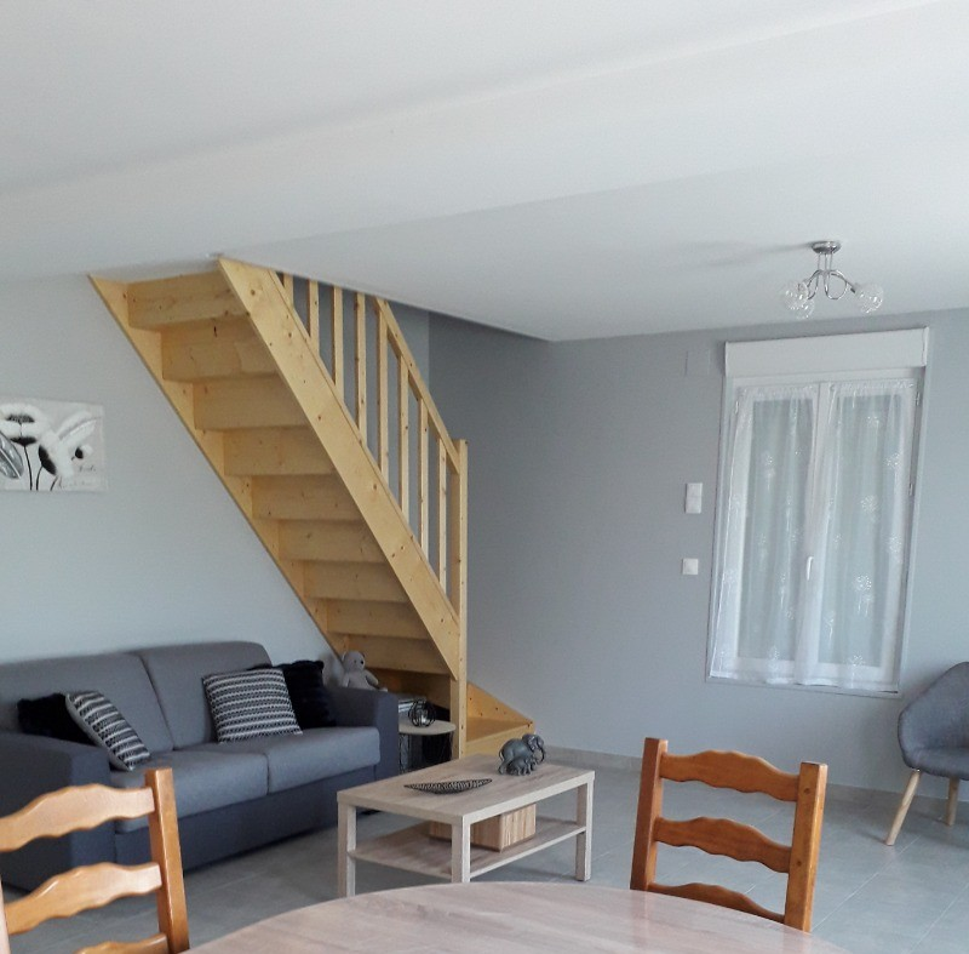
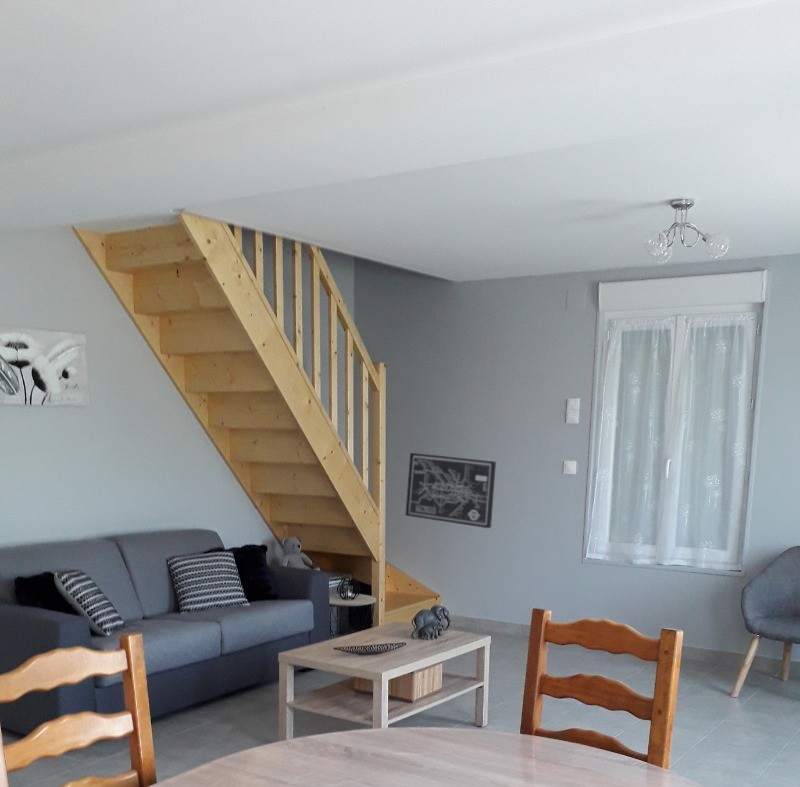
+ wall art [404,452,497,529]
